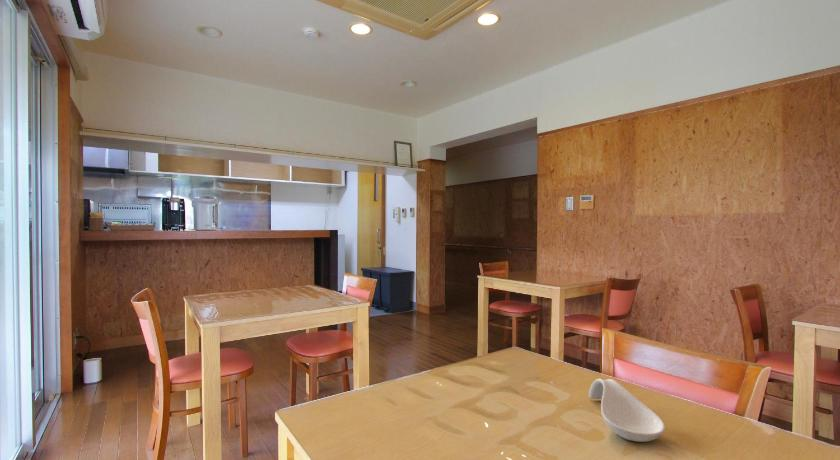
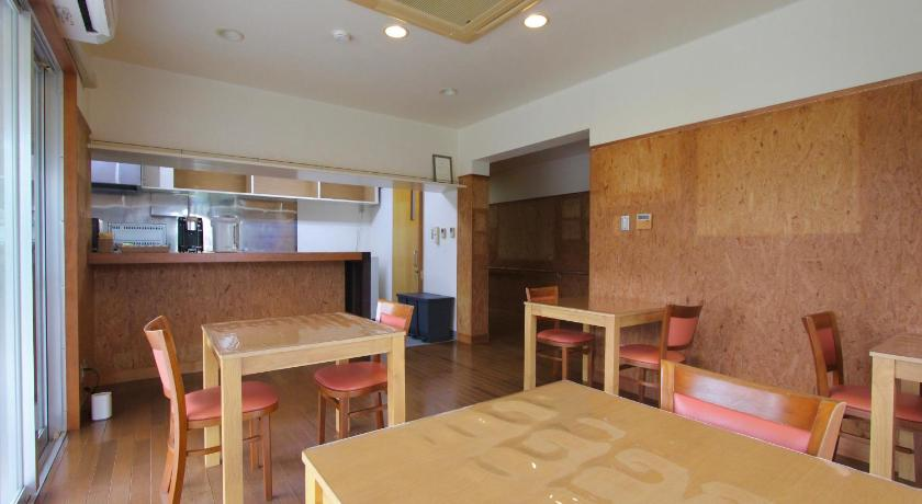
- spoon rest [588,378,666,443]
